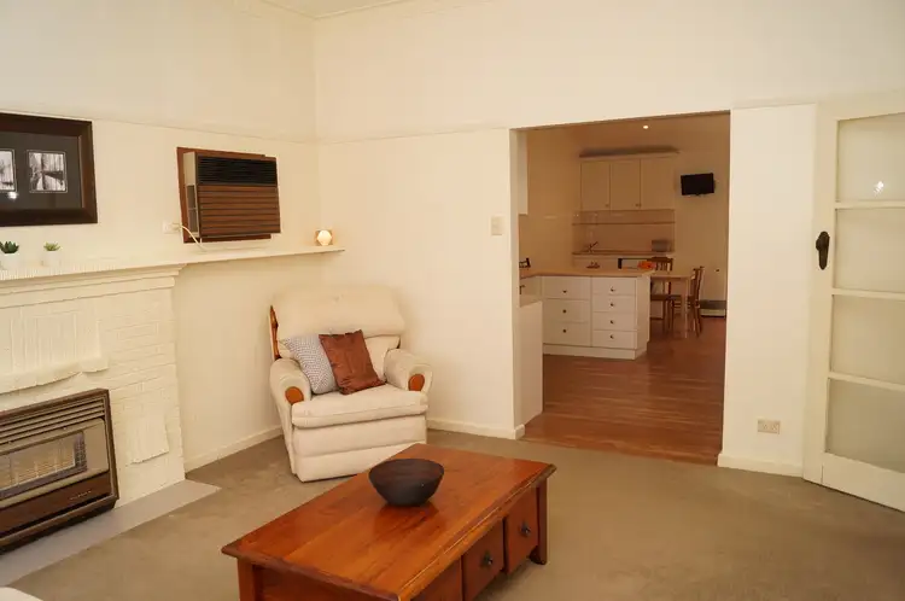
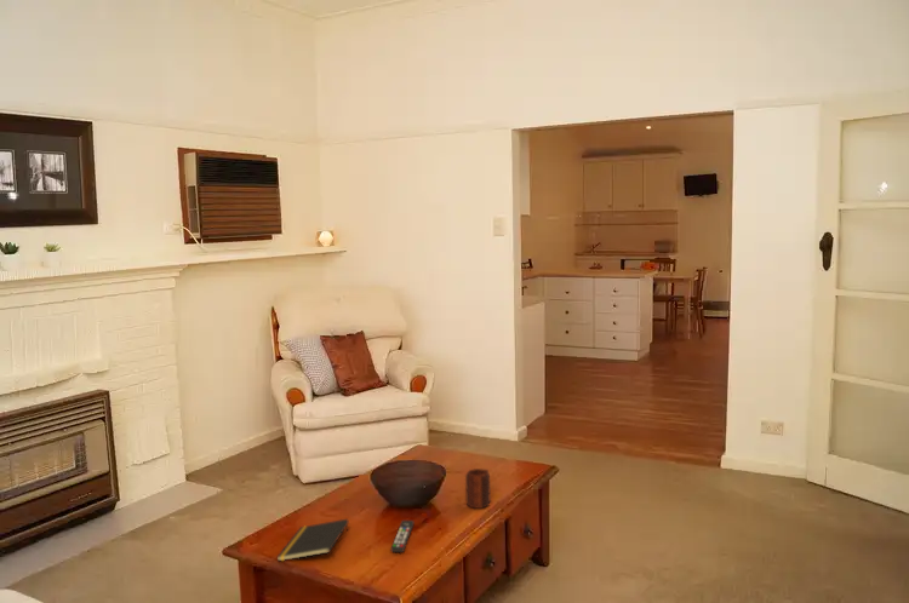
+ mug [464,467,492,510]
+ remote control [390,519,415,553]
+ notepad [276,518,350,562]
